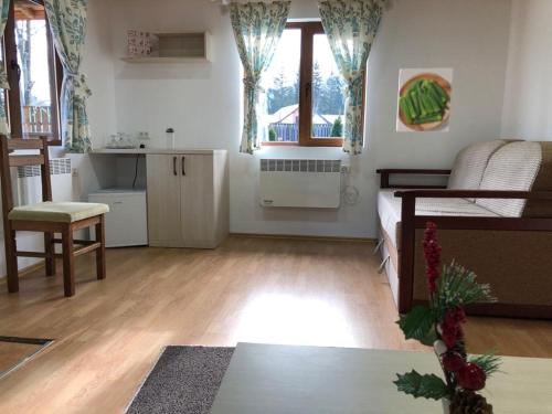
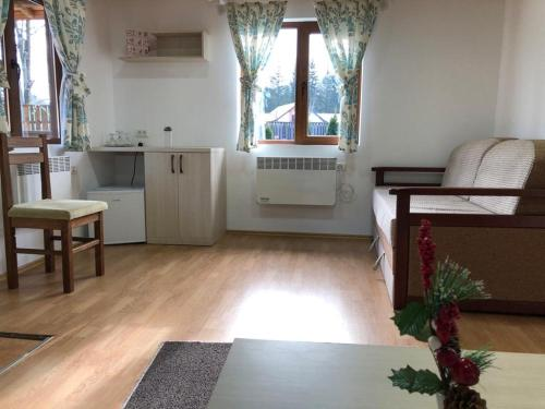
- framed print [395,66,455,132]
